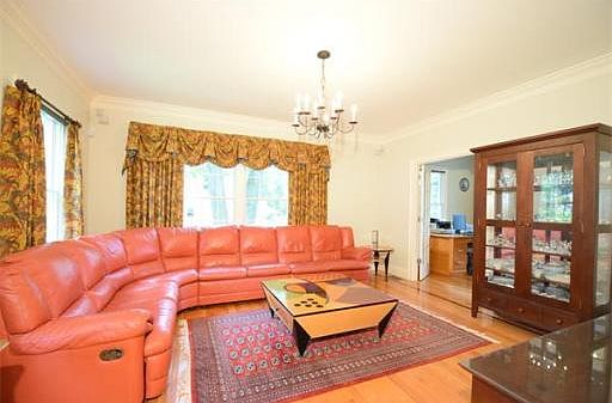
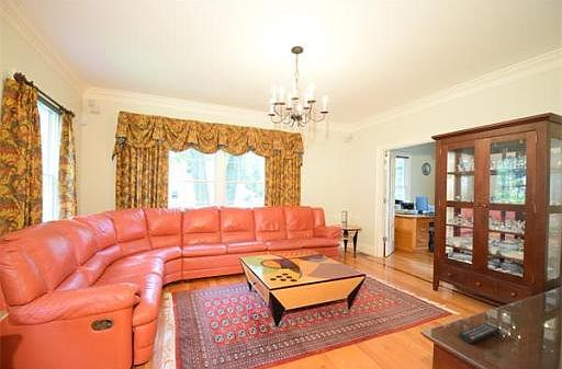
+ remote control [458,322,502,345]
